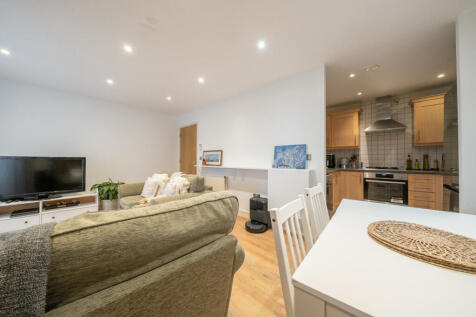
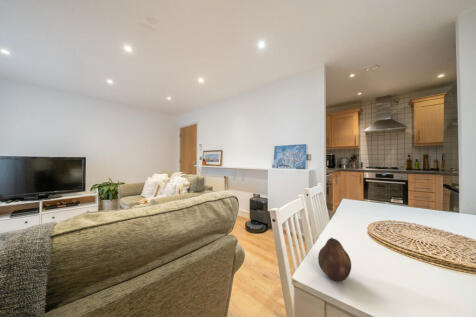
+ fruit [317,237,352,282]
